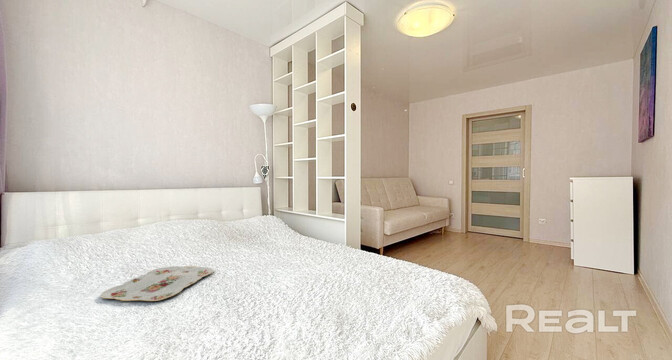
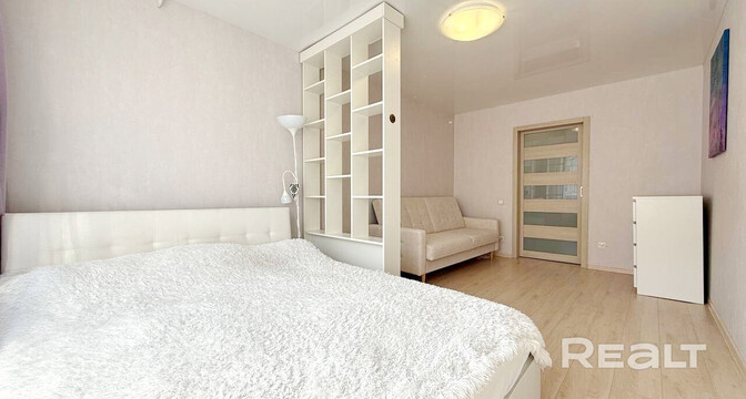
- serving tray [99,265,215,302]
